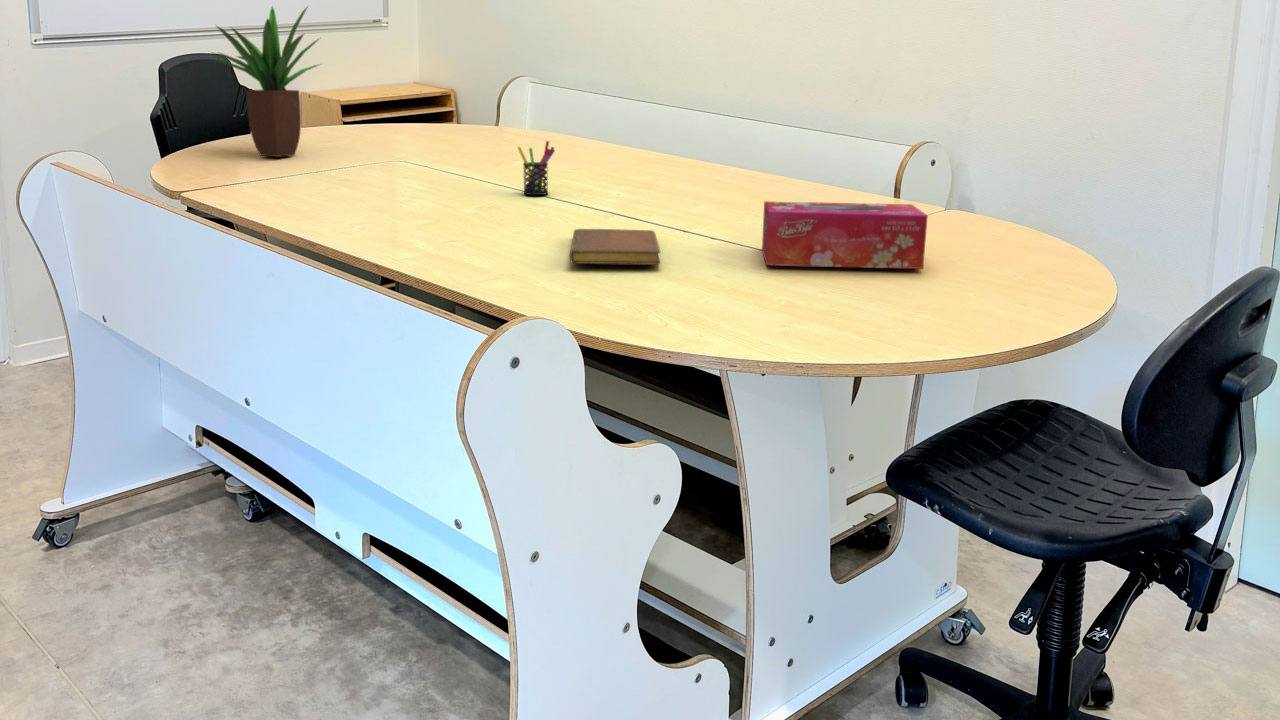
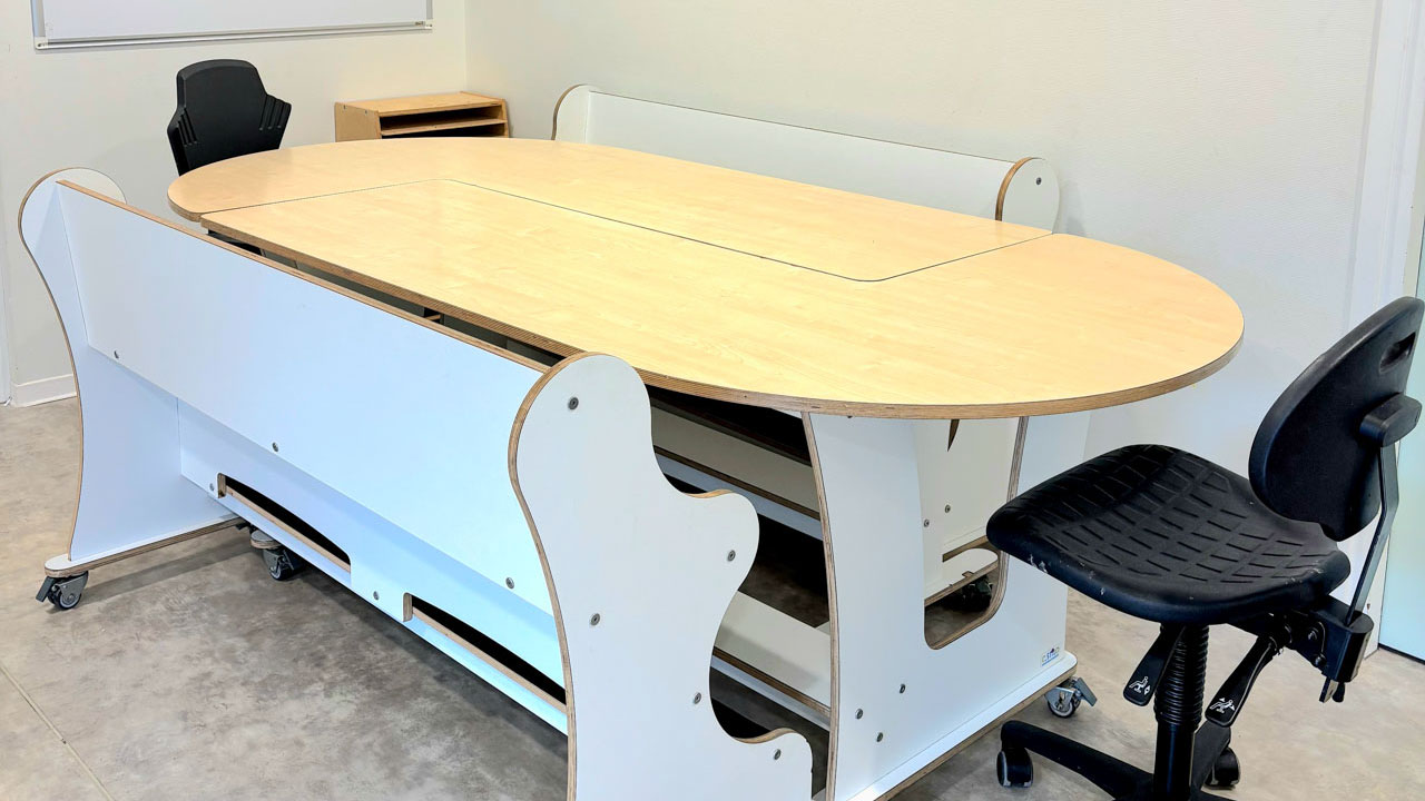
- notebook [569,228,661,266]
- tissue box [761,200,929,270]
- pen holder [517,140,556,196]
- potted plant [205,4,322,158]
